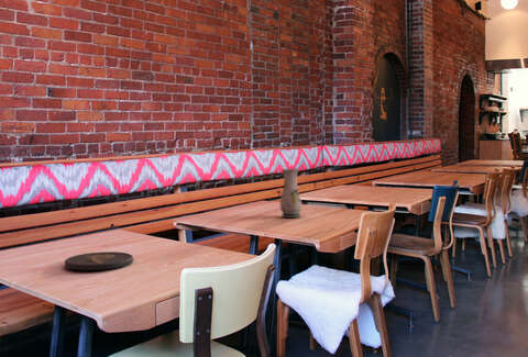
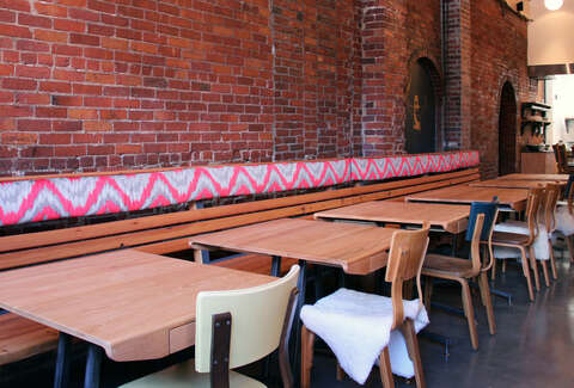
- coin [64,250,134,271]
- vase [279,168,302,219]
